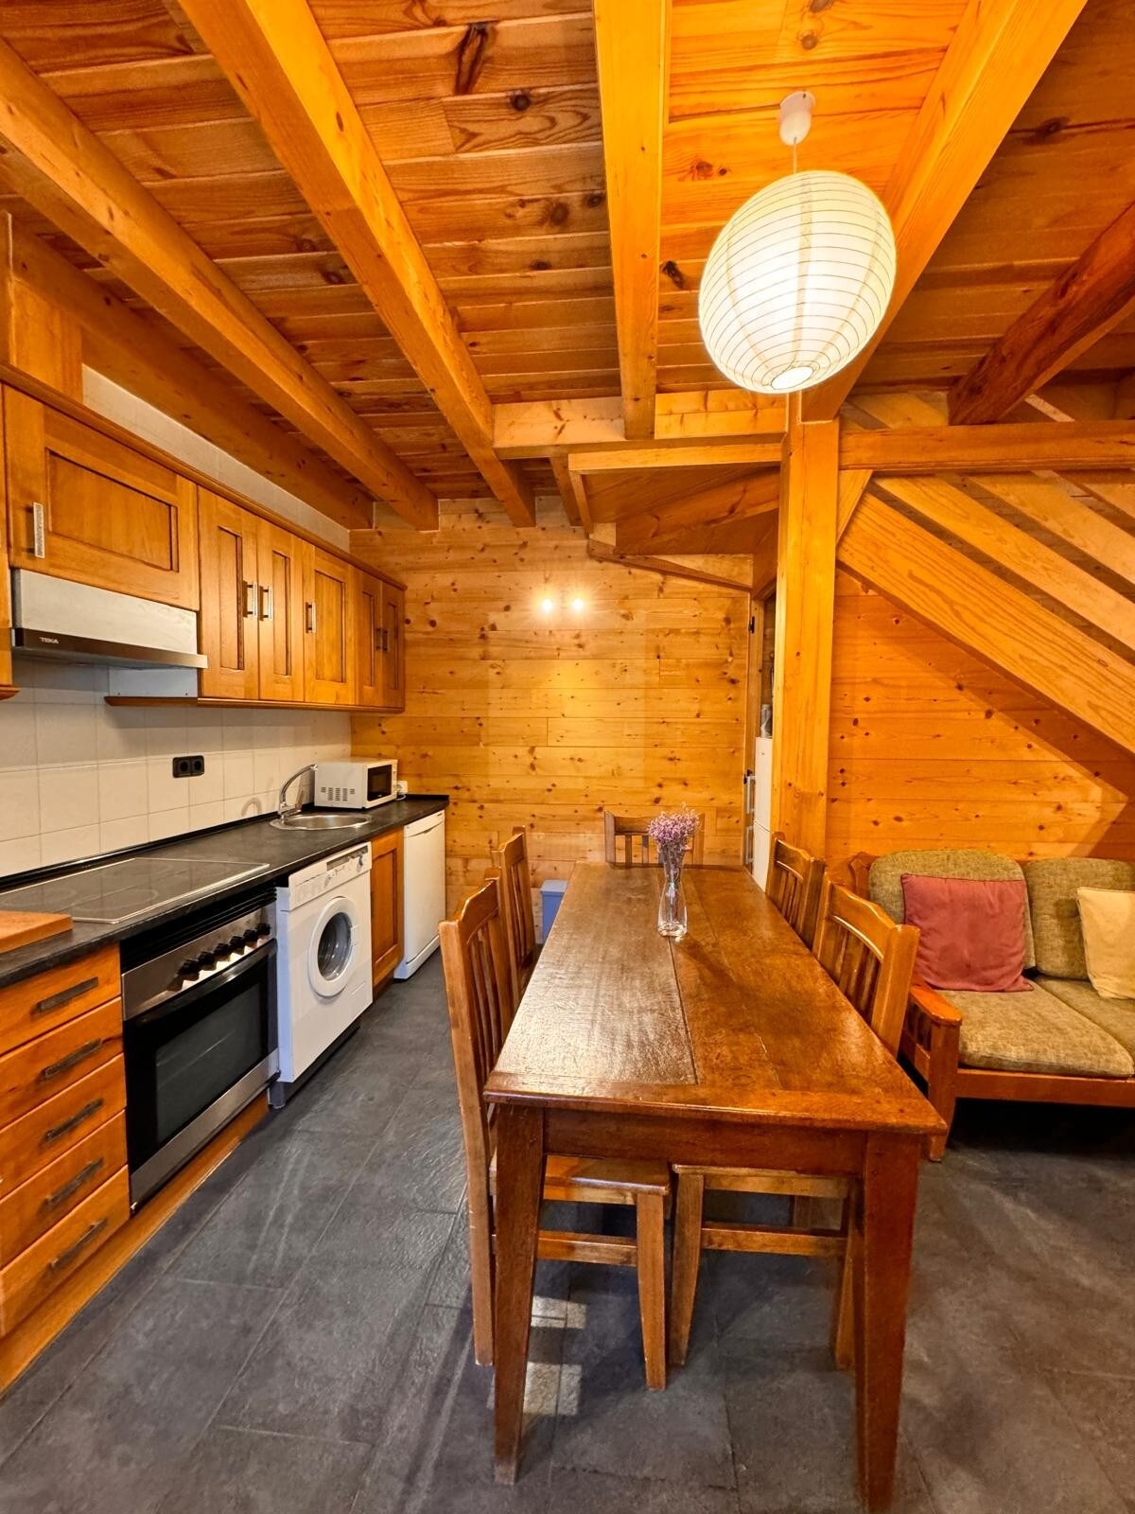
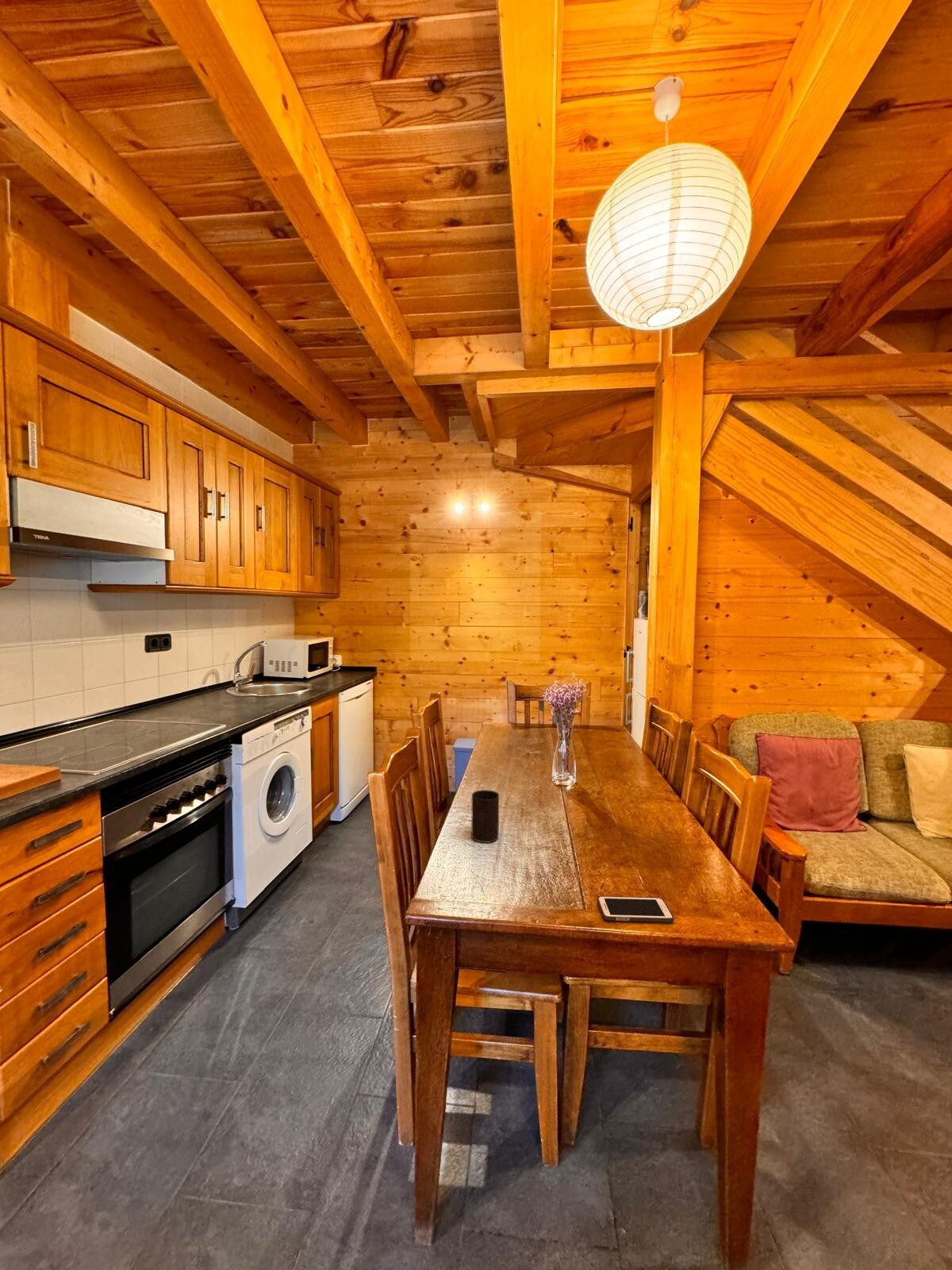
+ cell phone [597,895,674,922]
+ cup [470,789,500,844]
